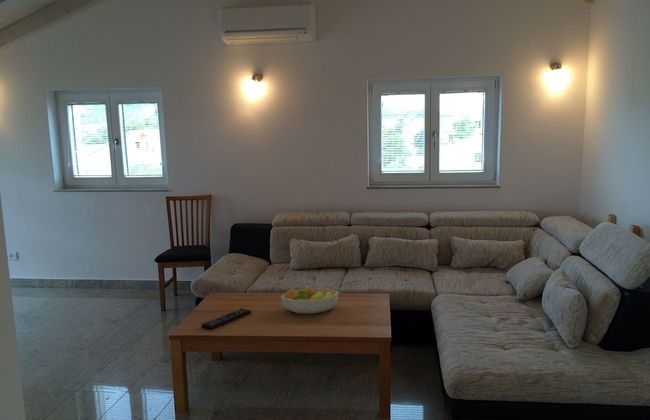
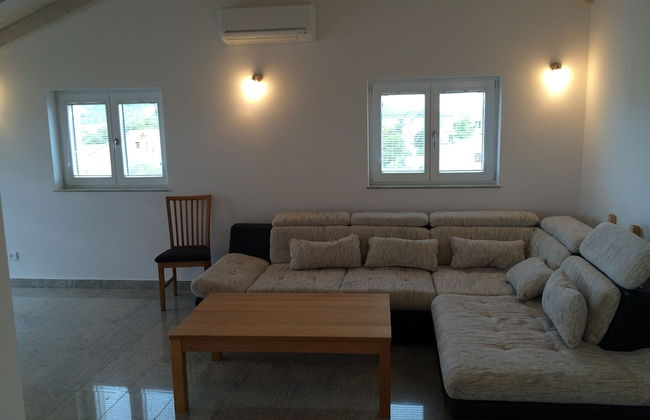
- fruit bowl [280,285,339,315]
- remote control [200,307,252,331]
